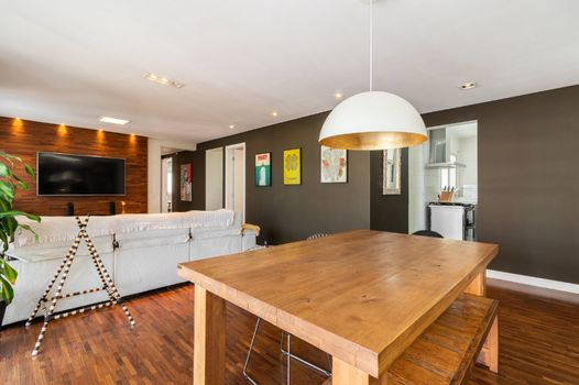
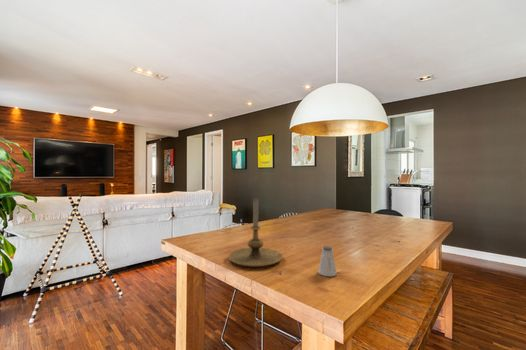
+ saltshaker [317,245,338,277]
+ candle holder [227,198,284,268]
